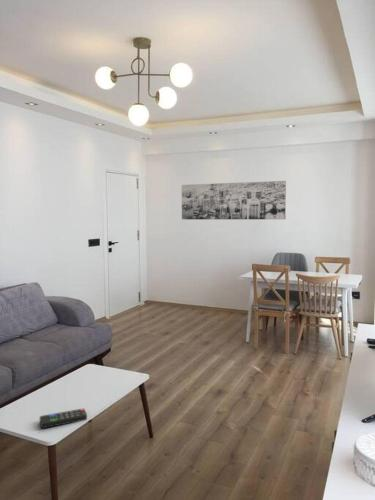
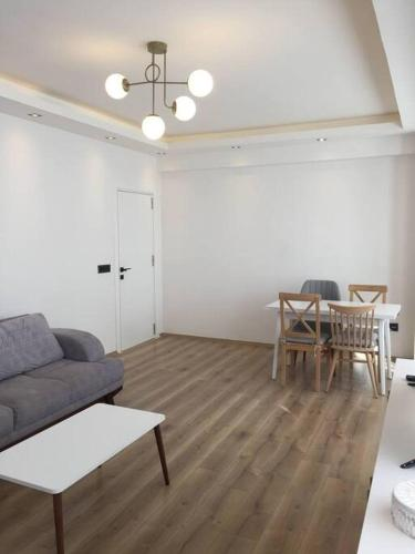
- remote control [39,408,88,429]
- wall art [181,180,287,220]
